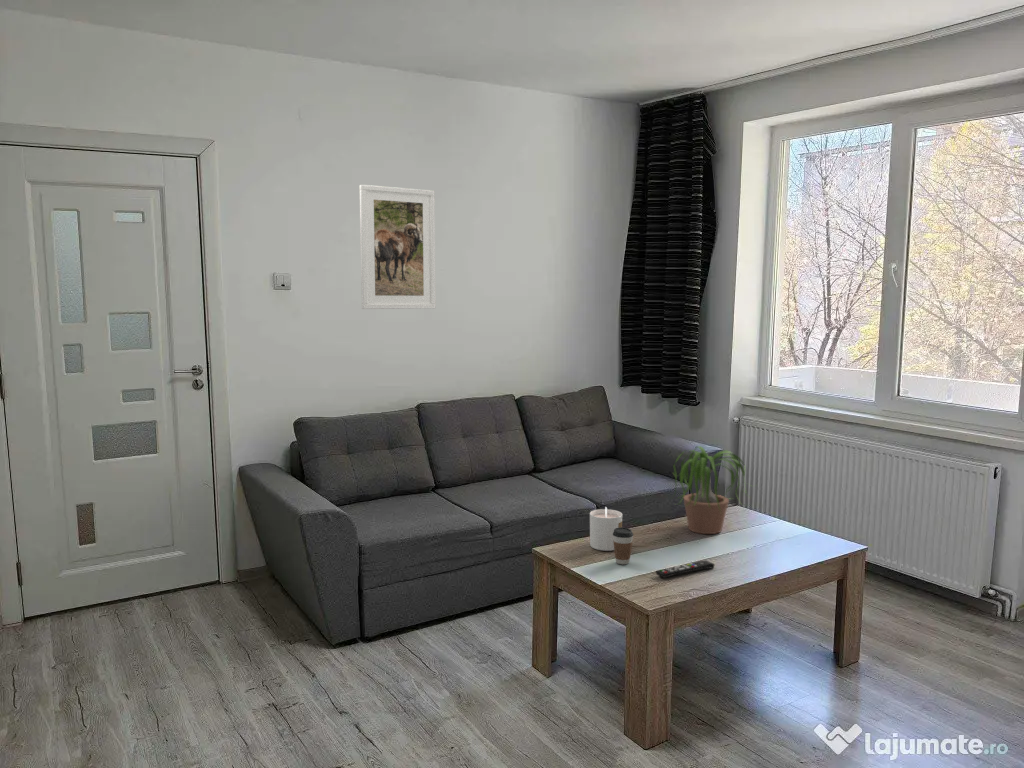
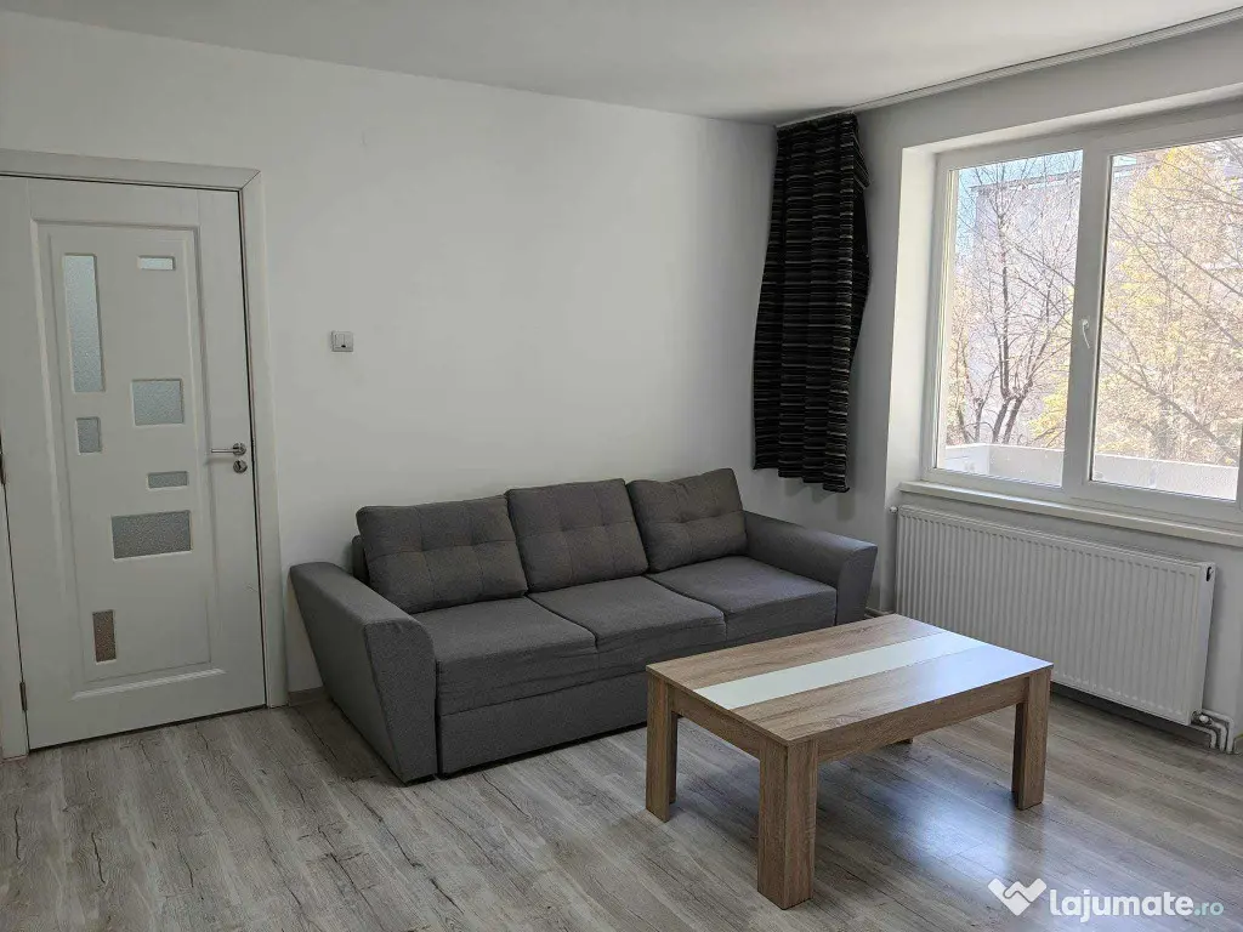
- remote control [655,560,715,579]
- potted plant [672,445,757,535]
- candle [589,506,623,552]
- coffee cup [613,527,634,565]
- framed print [359,184,437,310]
